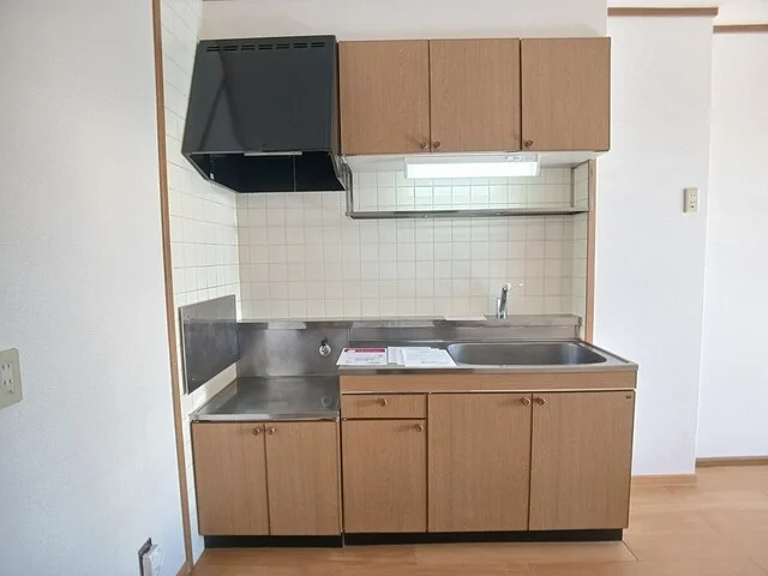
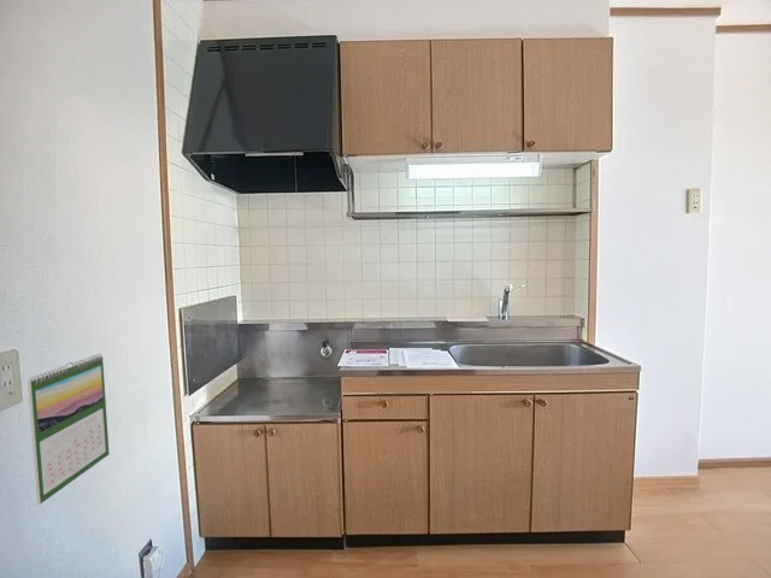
+ calendar [27,353,111,506]
